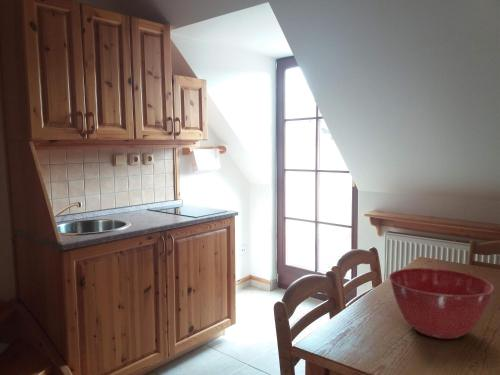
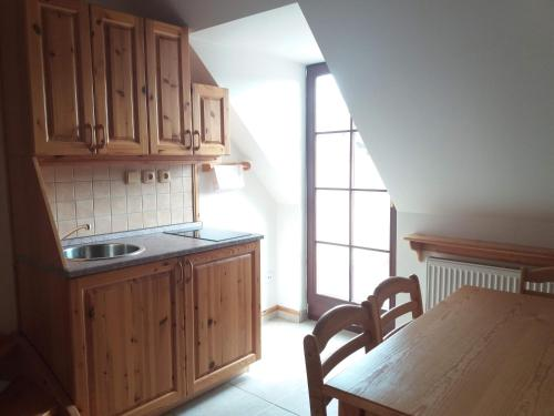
- mixing bowl [388,267,495,340]
